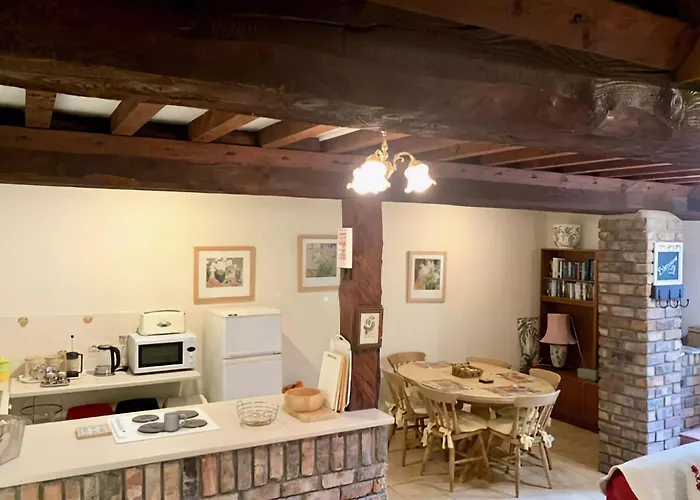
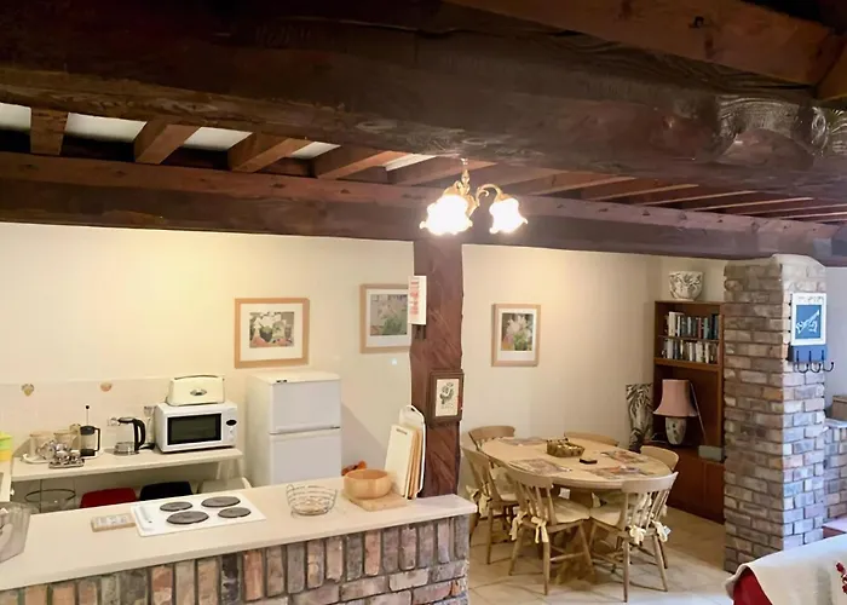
- mug [163,411,188,433]
